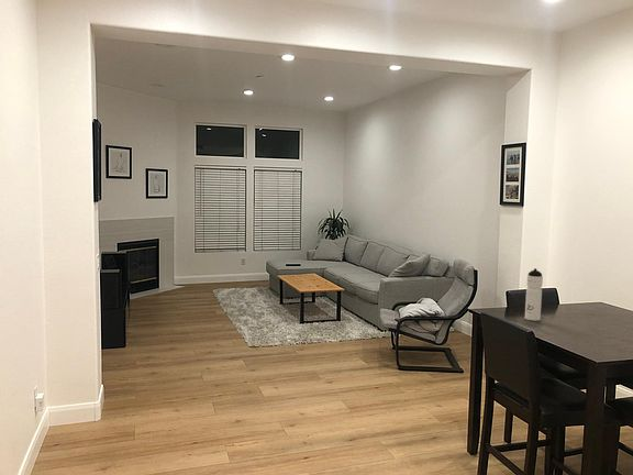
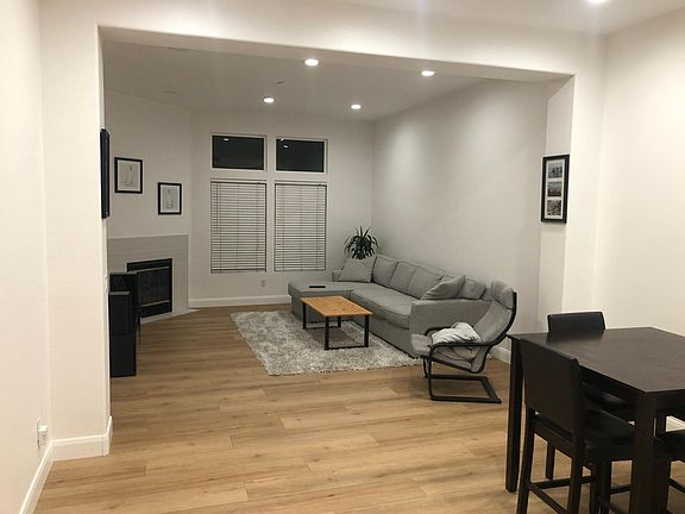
- water bottle [524,267,544,322]
